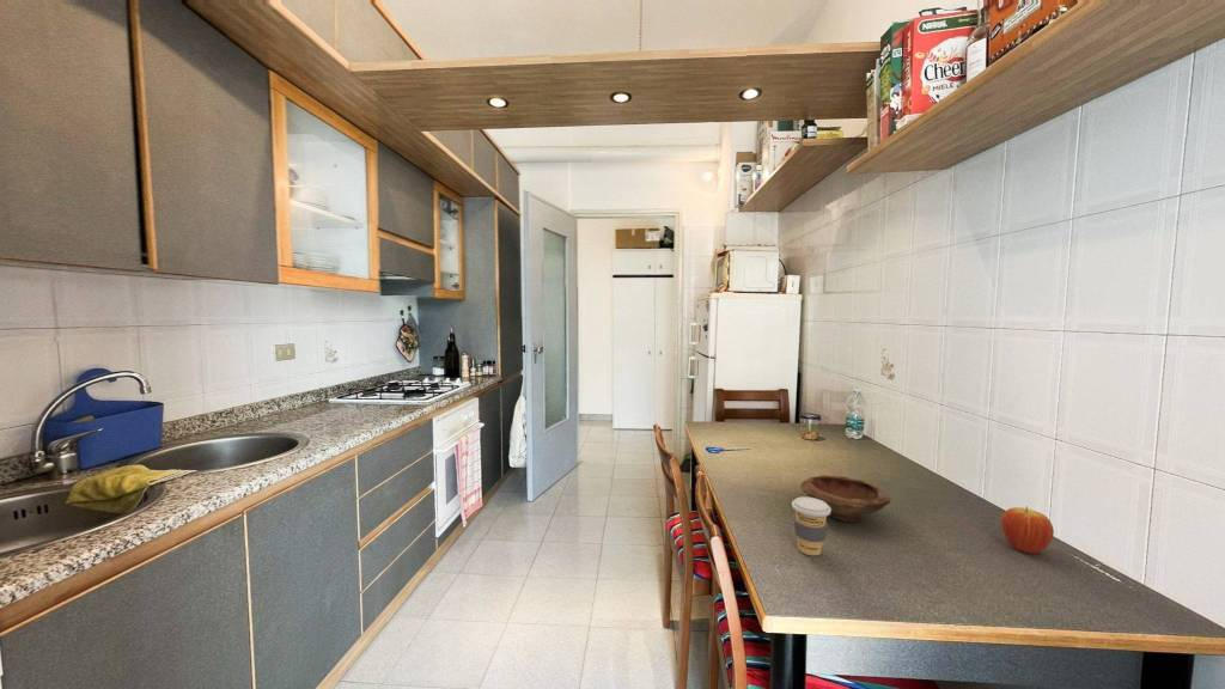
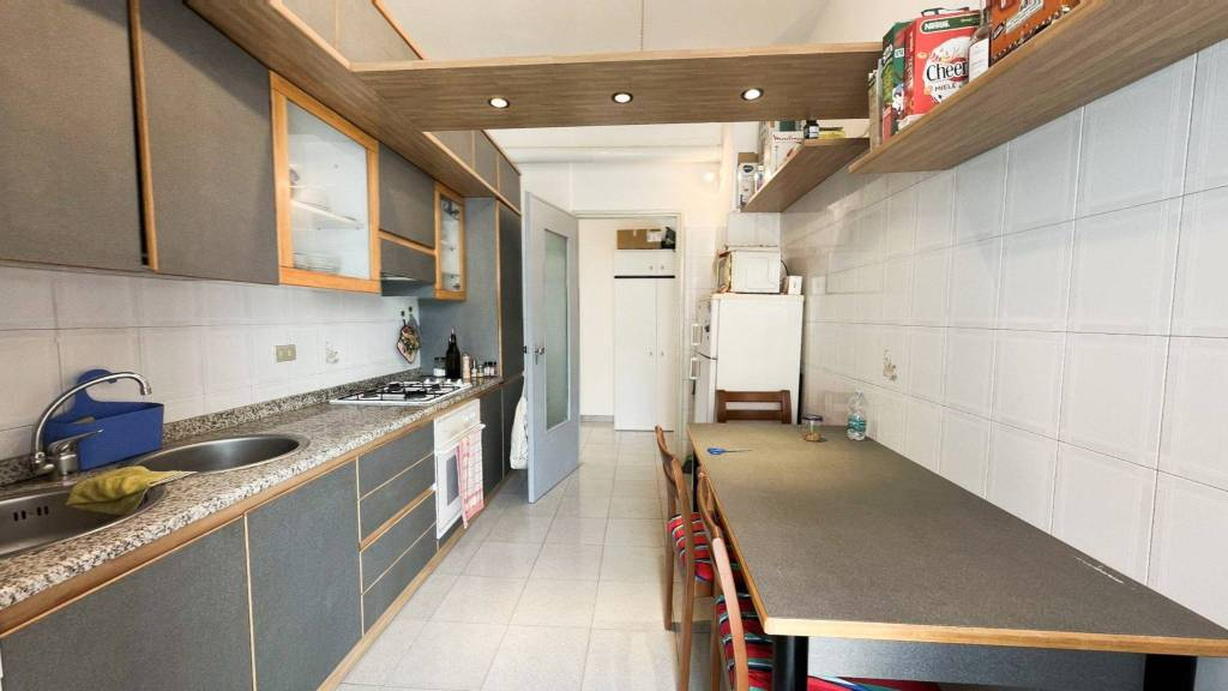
- fruit [1000,505,1055,555]
- bowl [799,474,891,524]
- coffee cup [791,495,831,556]
